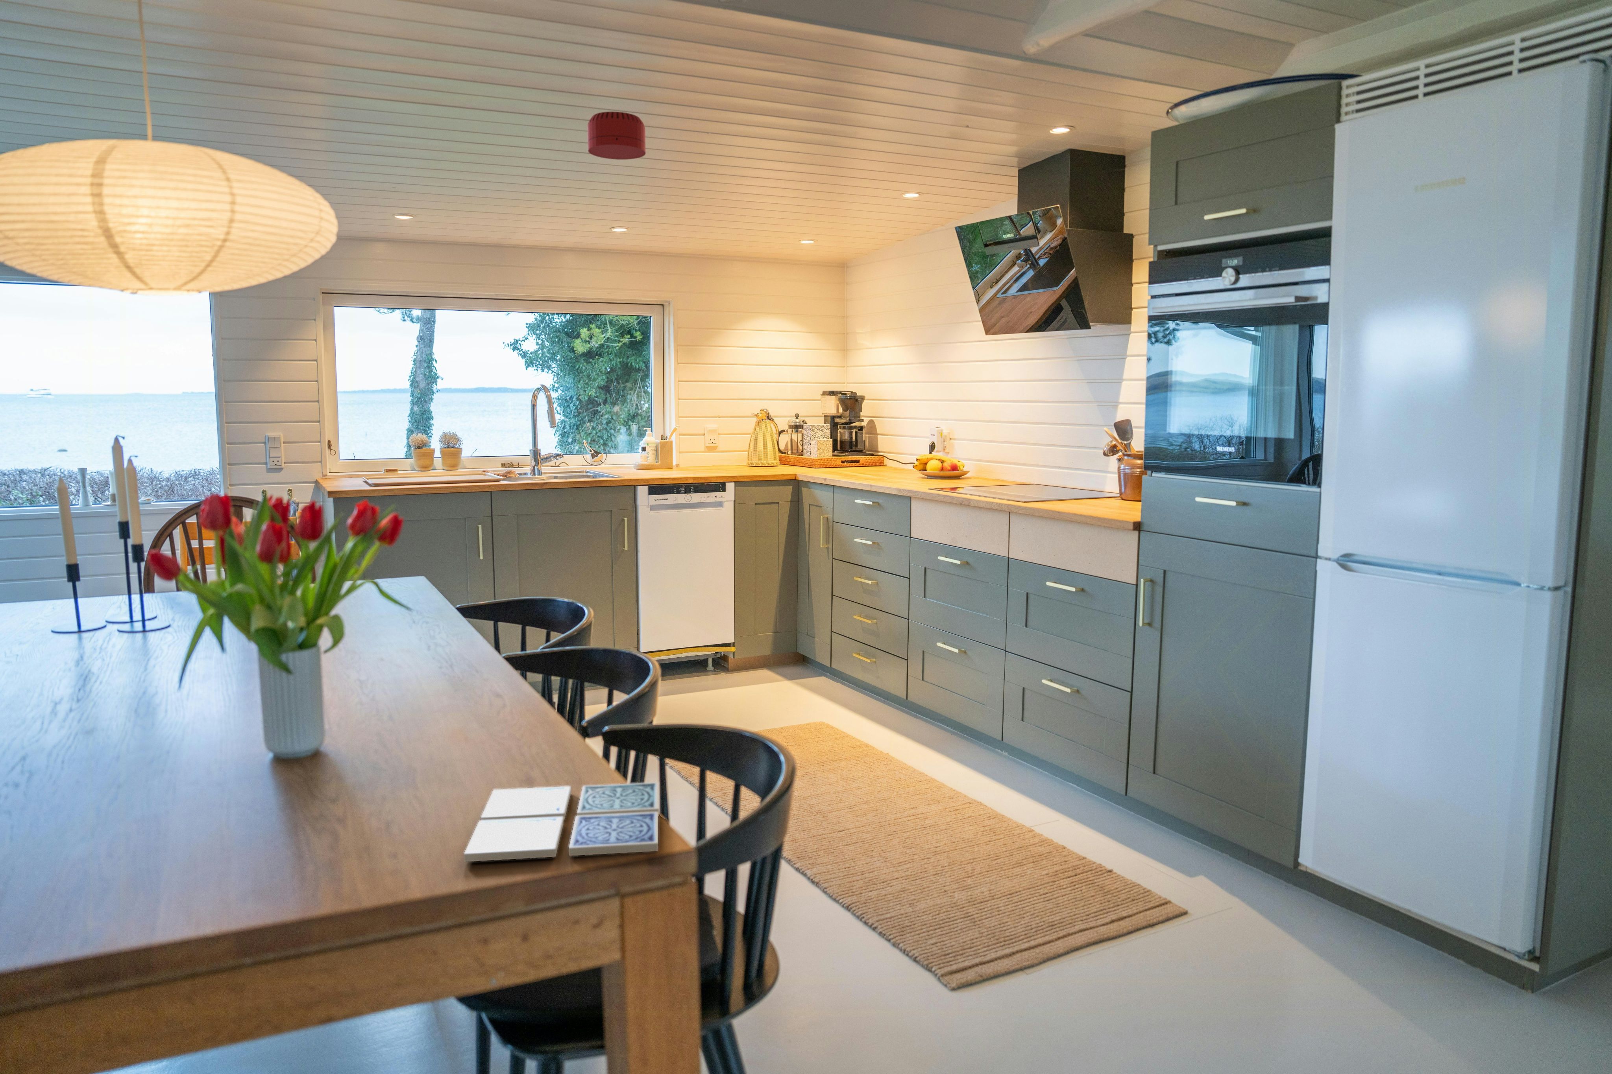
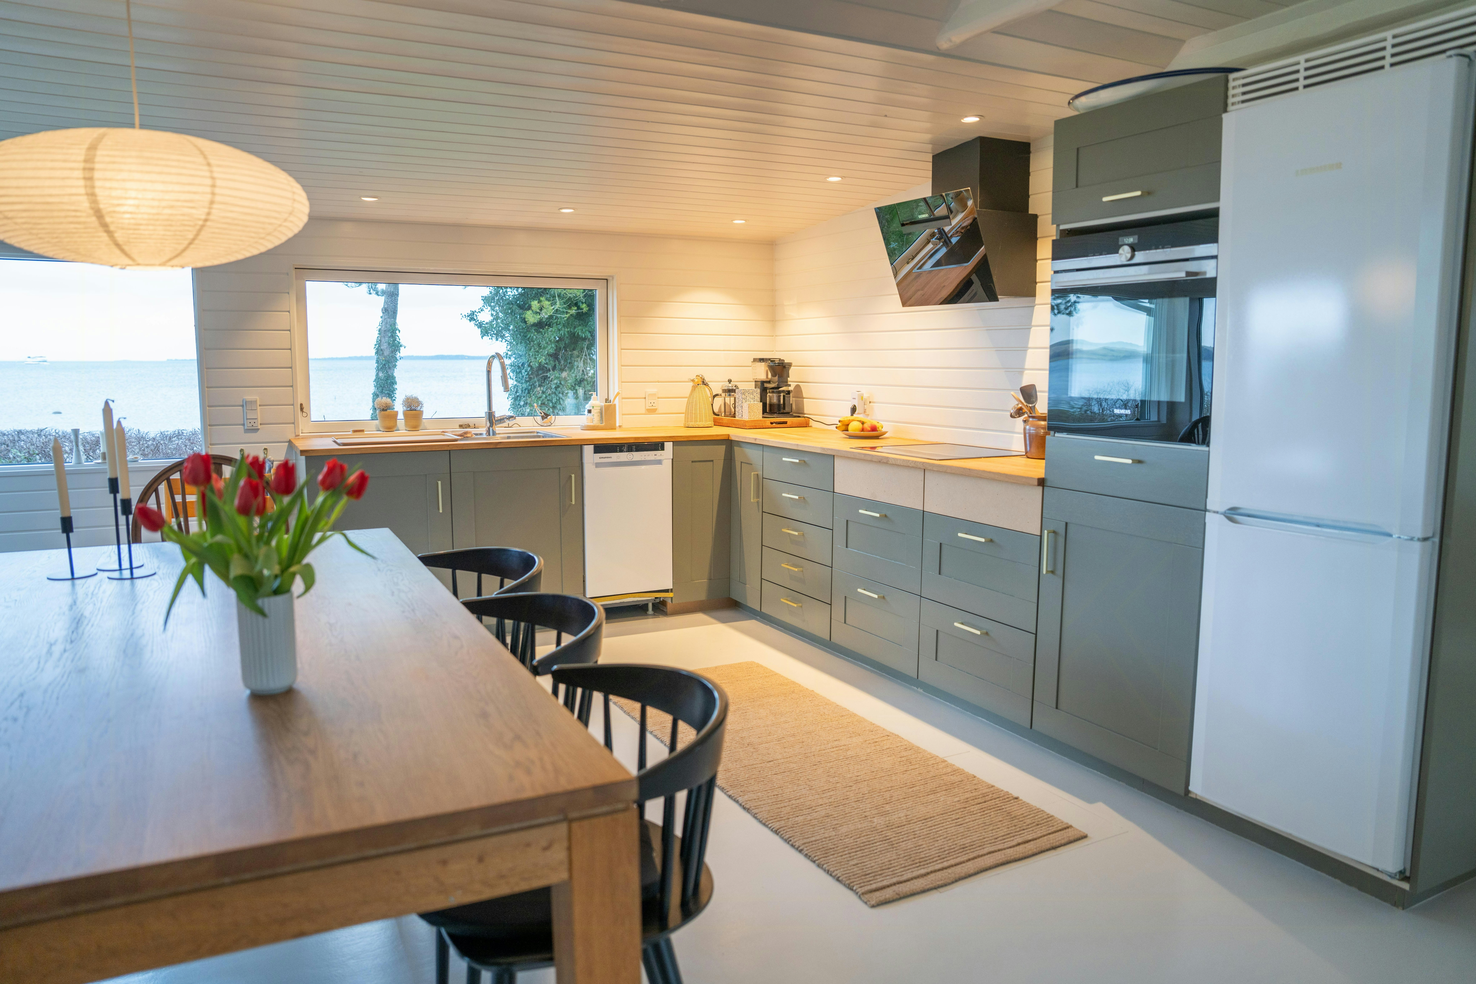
- drink coaster [463,782,660,862]
- smoke detector [588,111,646,161]
